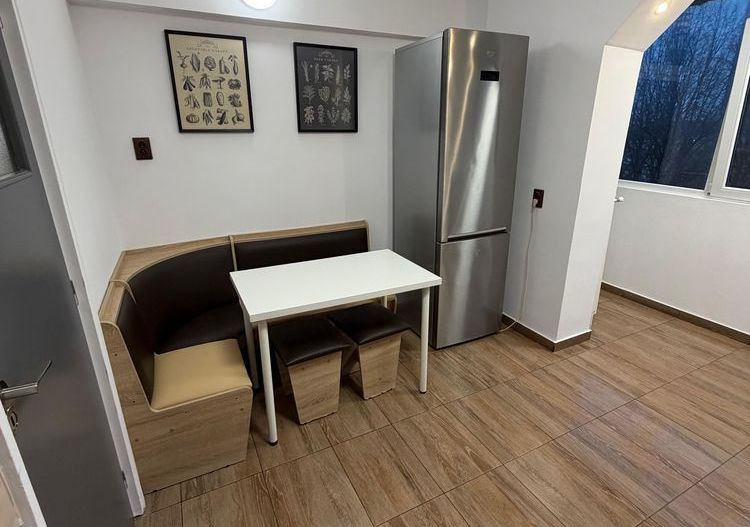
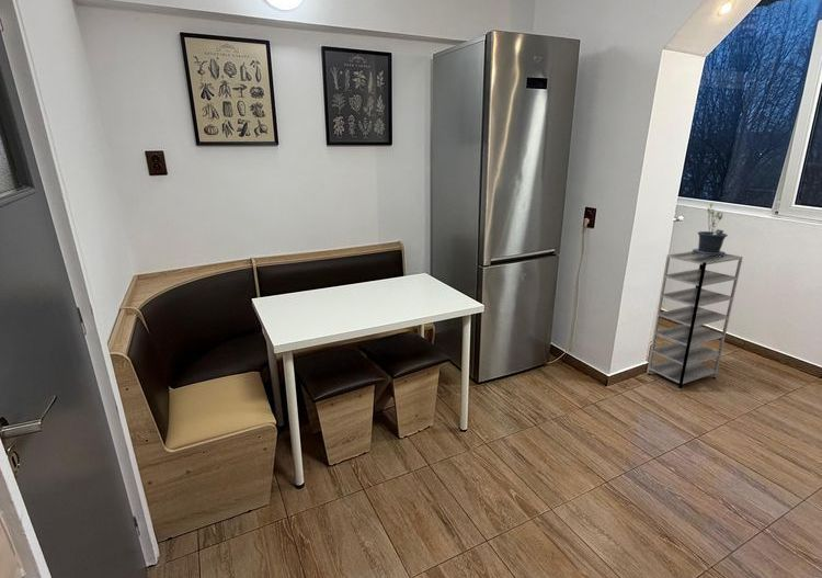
+ potted plant [692,202,735,257]
+ shelving unit [646,250,744,392]
